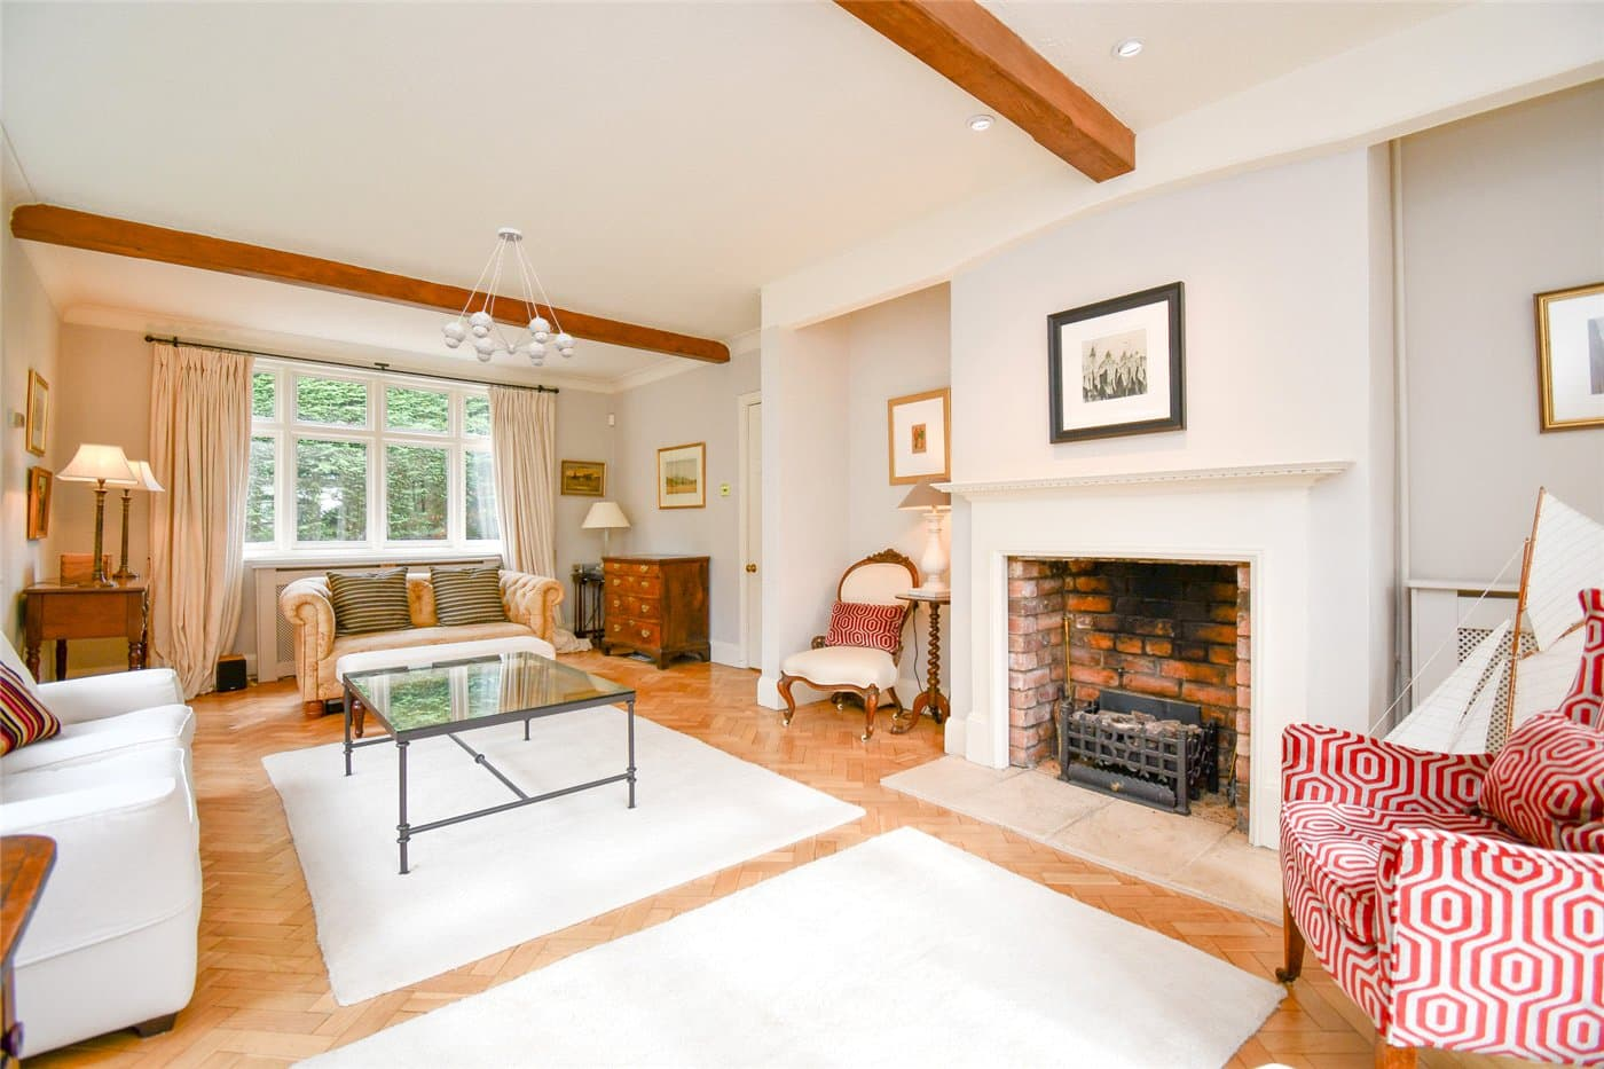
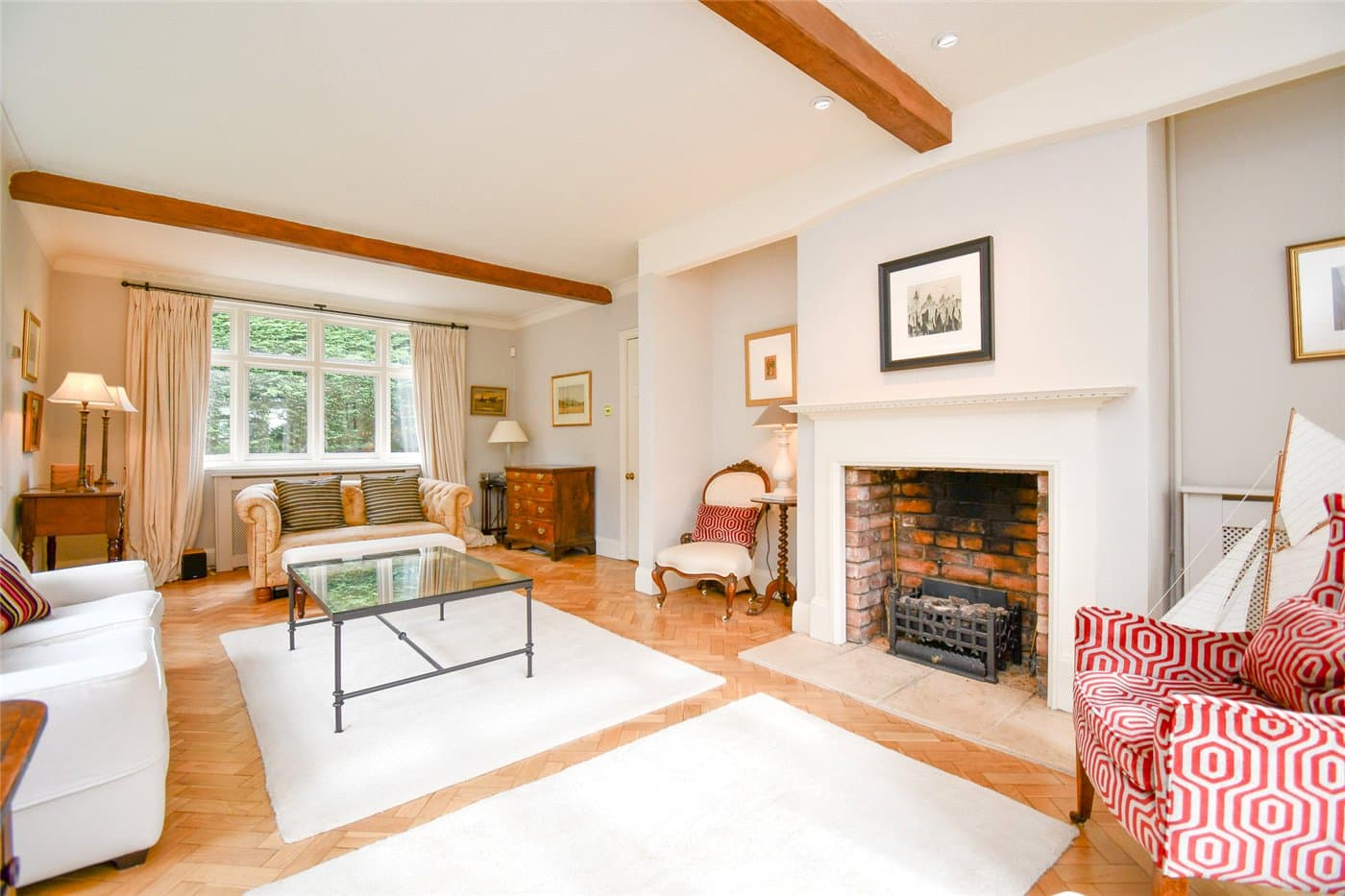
- chandelier [440,227,577,367]
